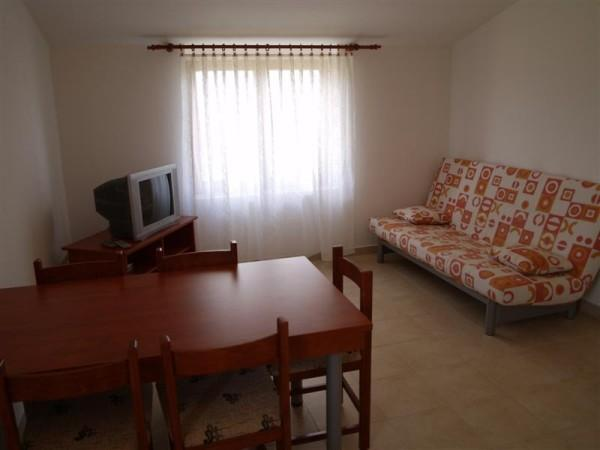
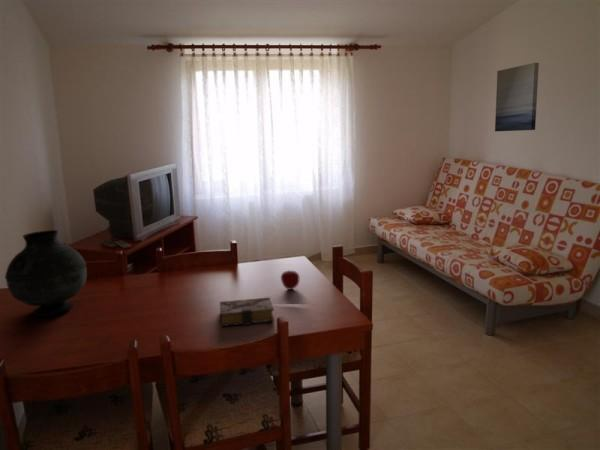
+ apple [280,269,300,291]
+ wall art [494,62,540,132]
+ book [219,296,275,327]
+ vase [4,229,88,317]
